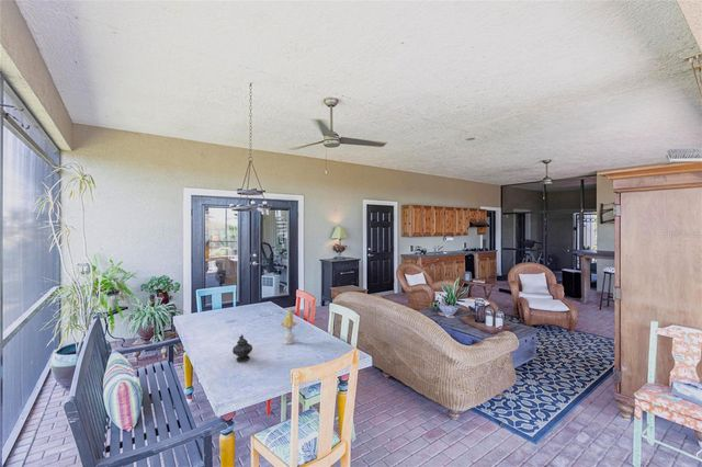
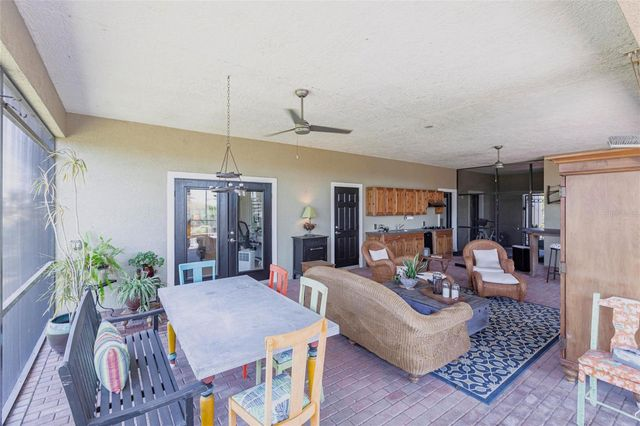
- candle [280,308,298,345]
- teapot [231,333,253,363]
